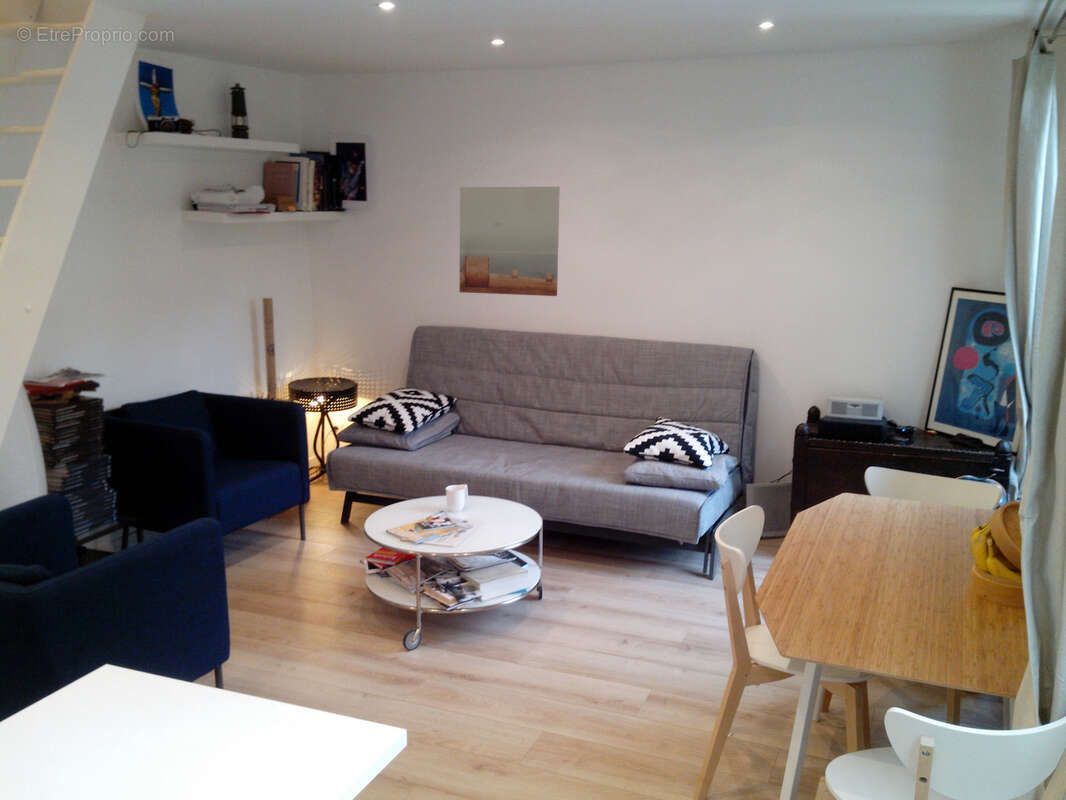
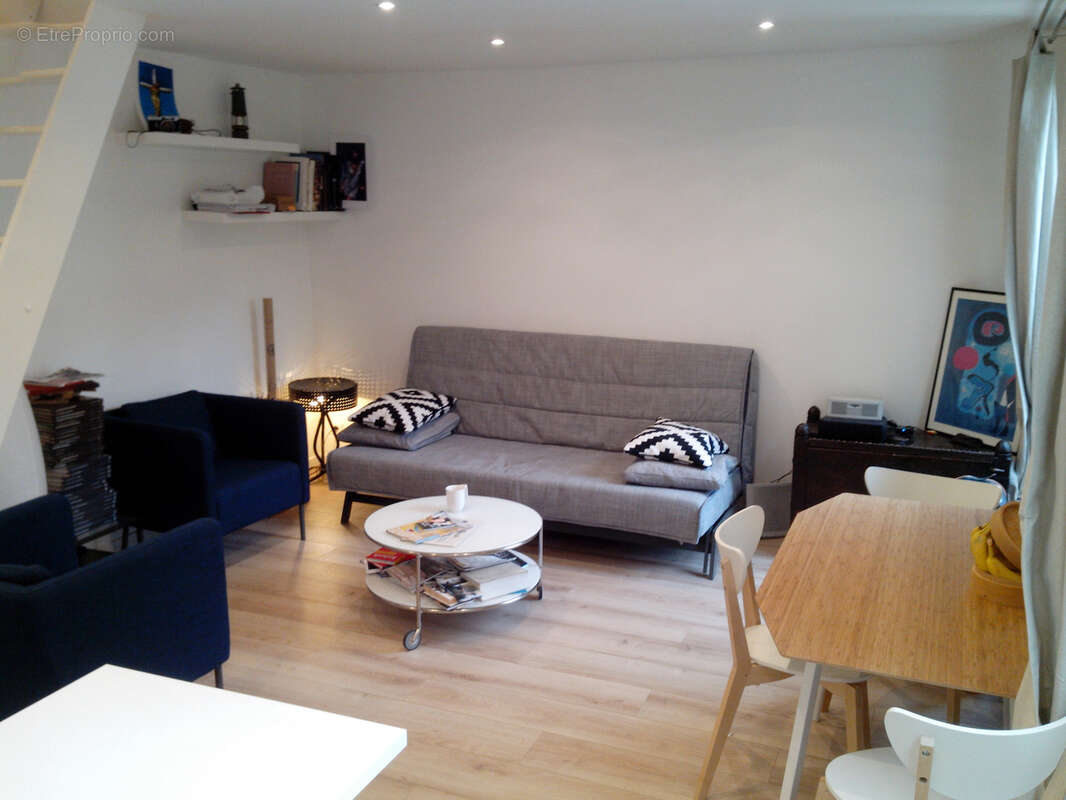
- wall art [458,186,561,297]
